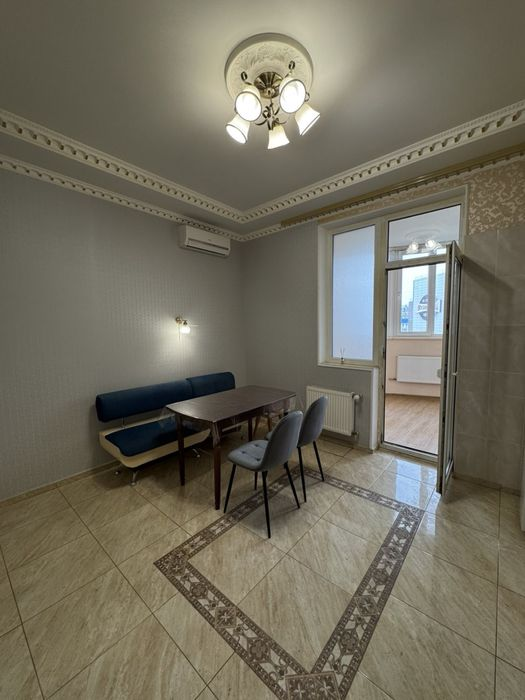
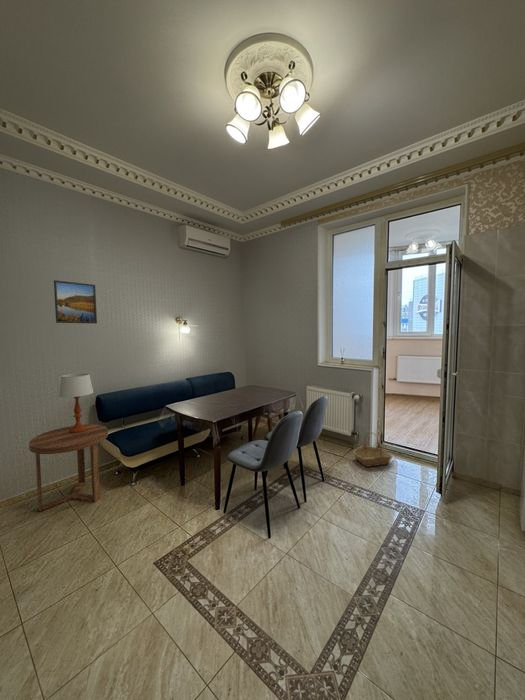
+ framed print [53,279,98,324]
+ basket [353,431,393,468]
+ side table [28,423,109,512]
+ table lamp [58,372,94,433]
